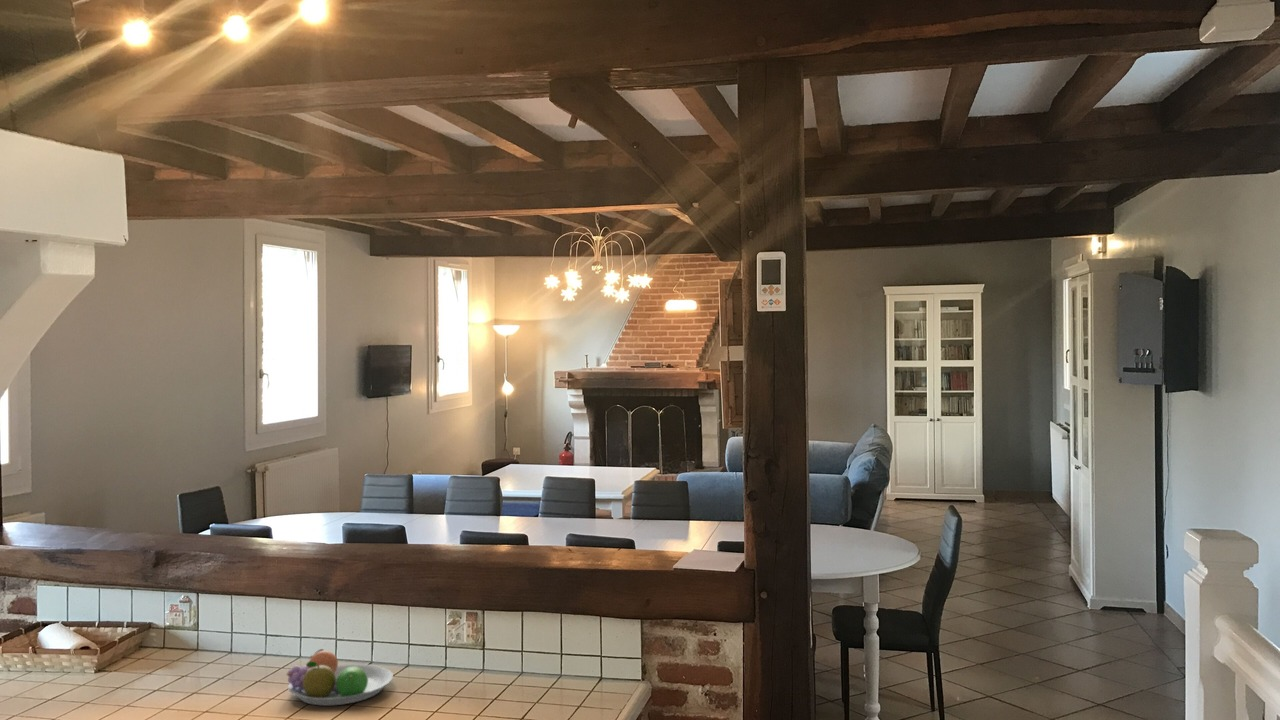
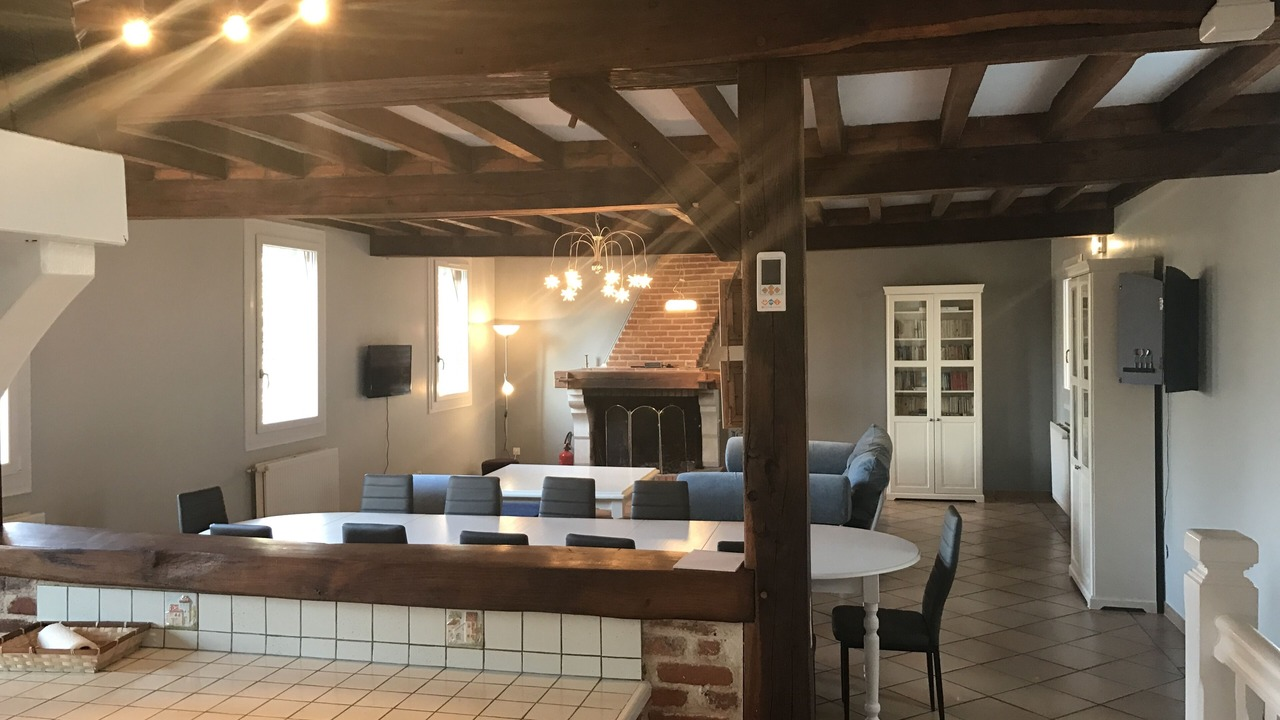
- fruit bowl [286,648,394,706]
